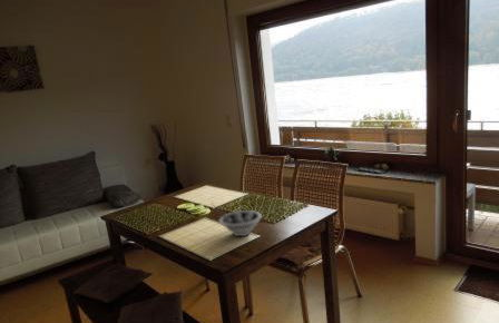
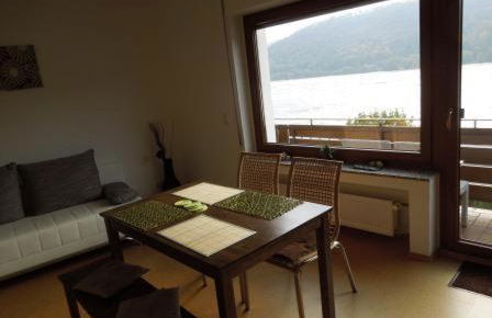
- bowl [212,203,263,237]
